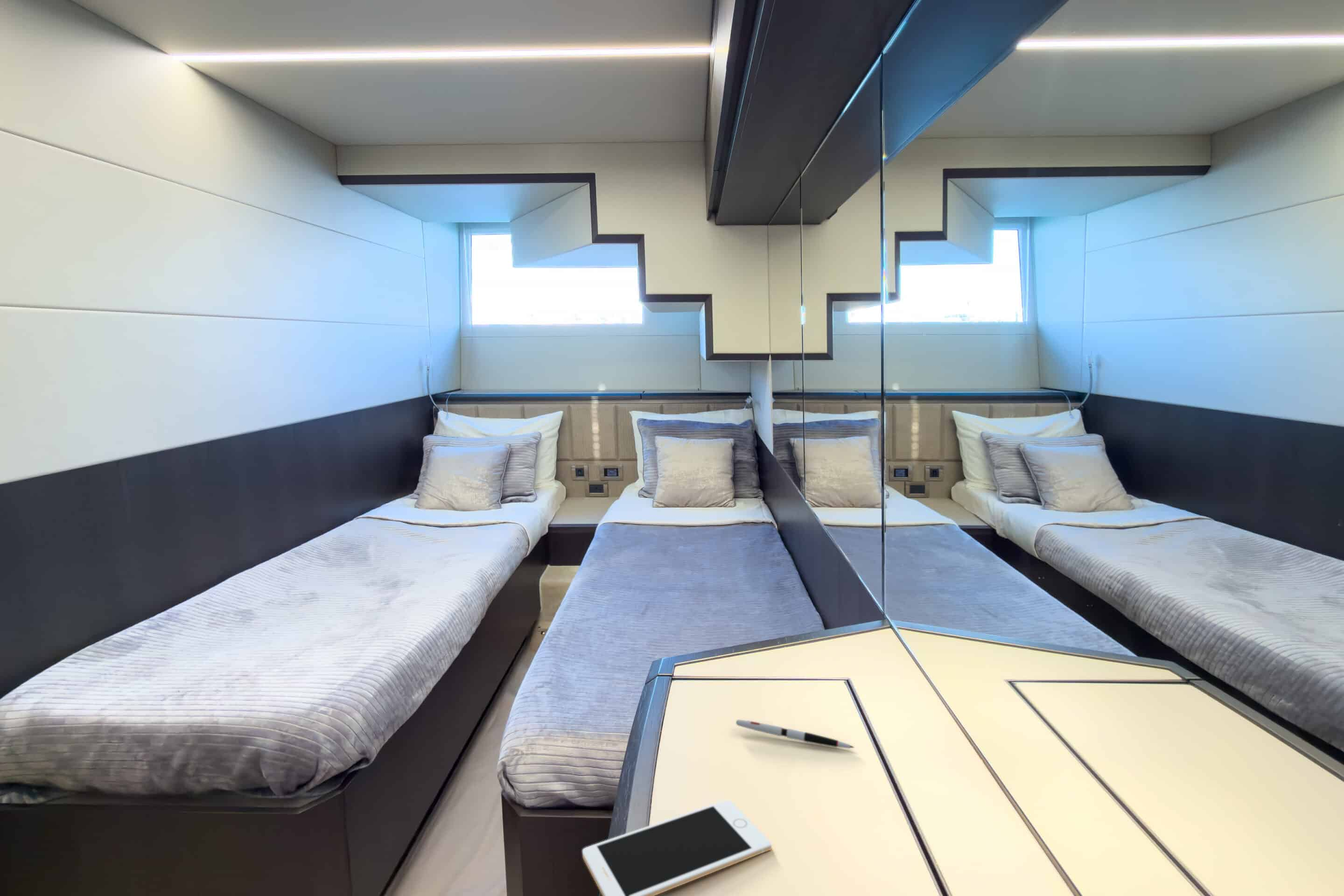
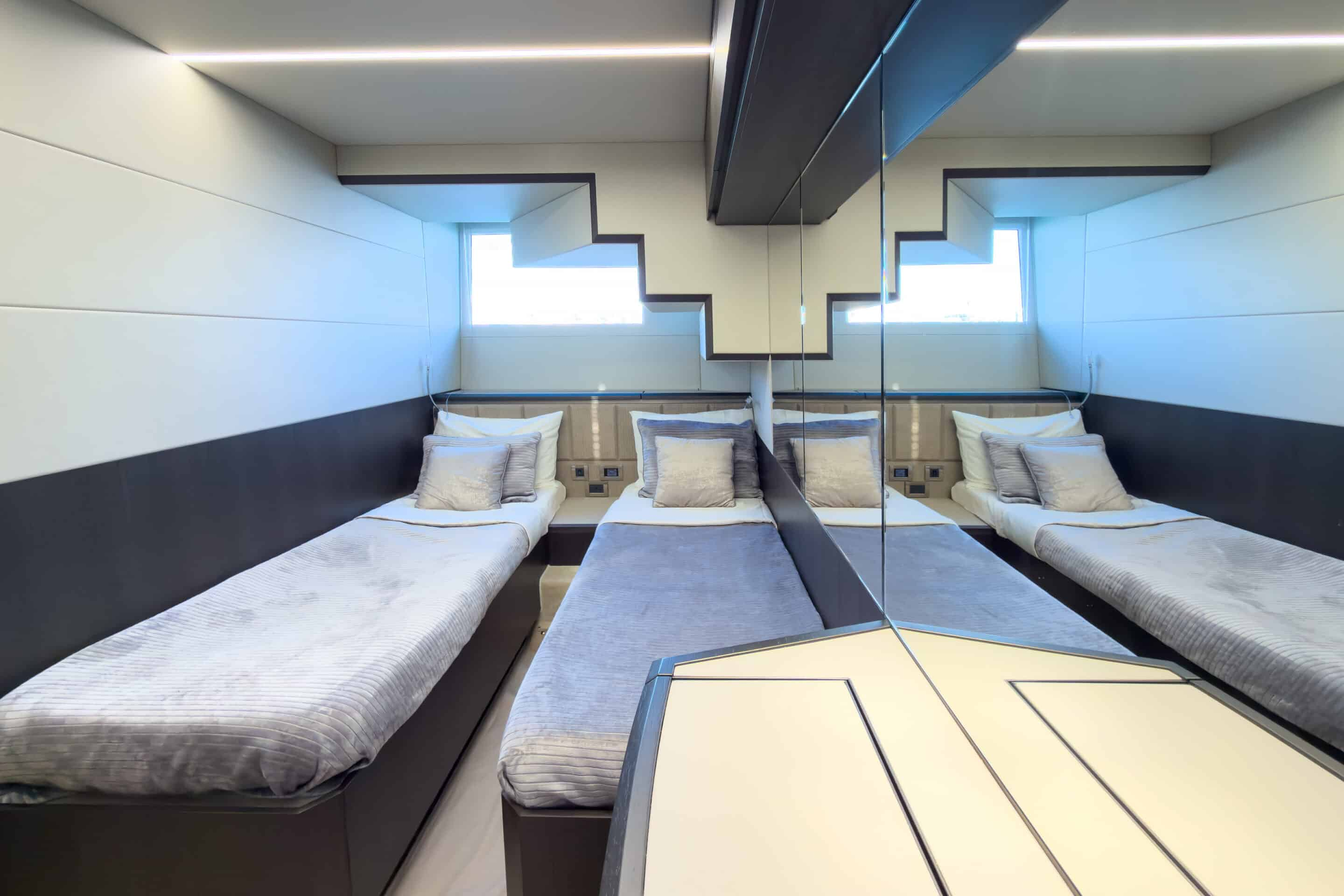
- pen [735,719,854,749]
- cell phone [582,799,772,896]
